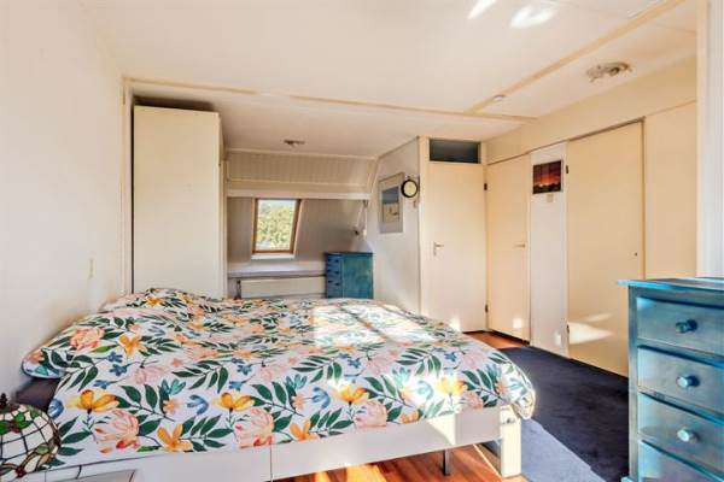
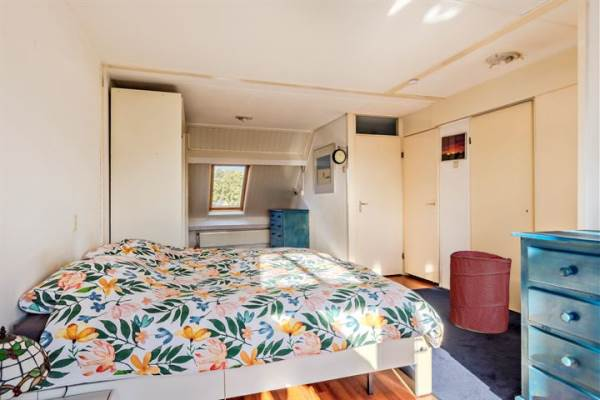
+ laundry hamper [448,250,513,334]
